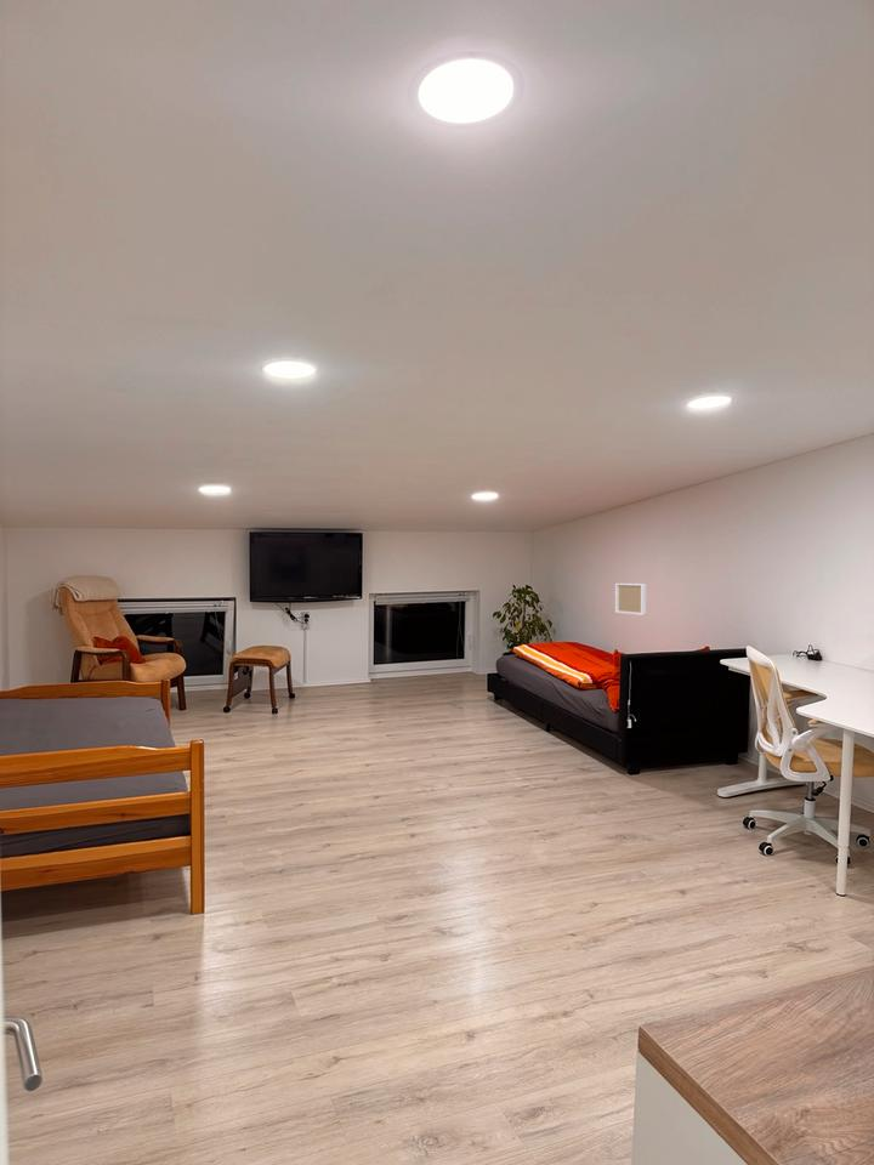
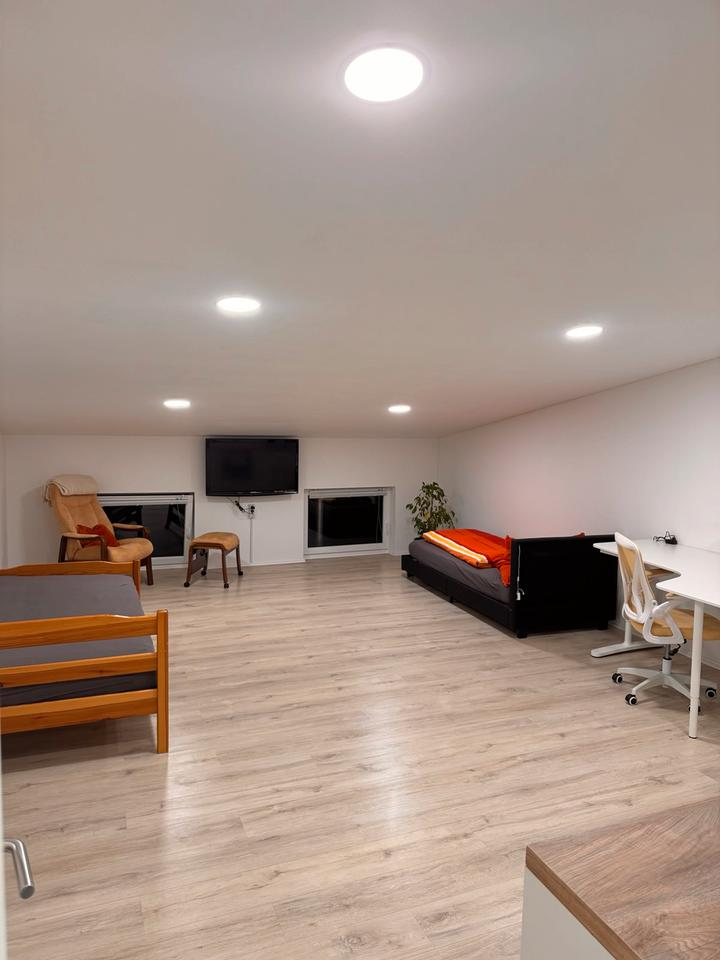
- wall art [614,582,647,616]
